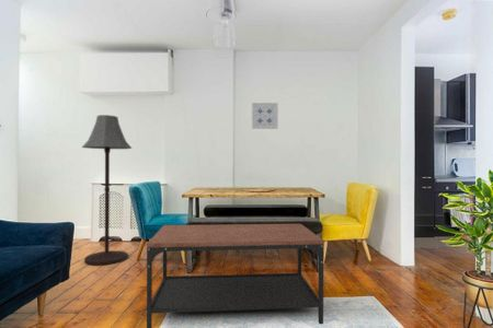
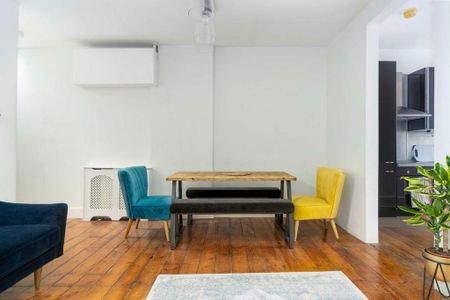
- wall art [251,102,279,130]
- coffee table [146,223,324,328]
- floor lamp [81,114,133,267]
